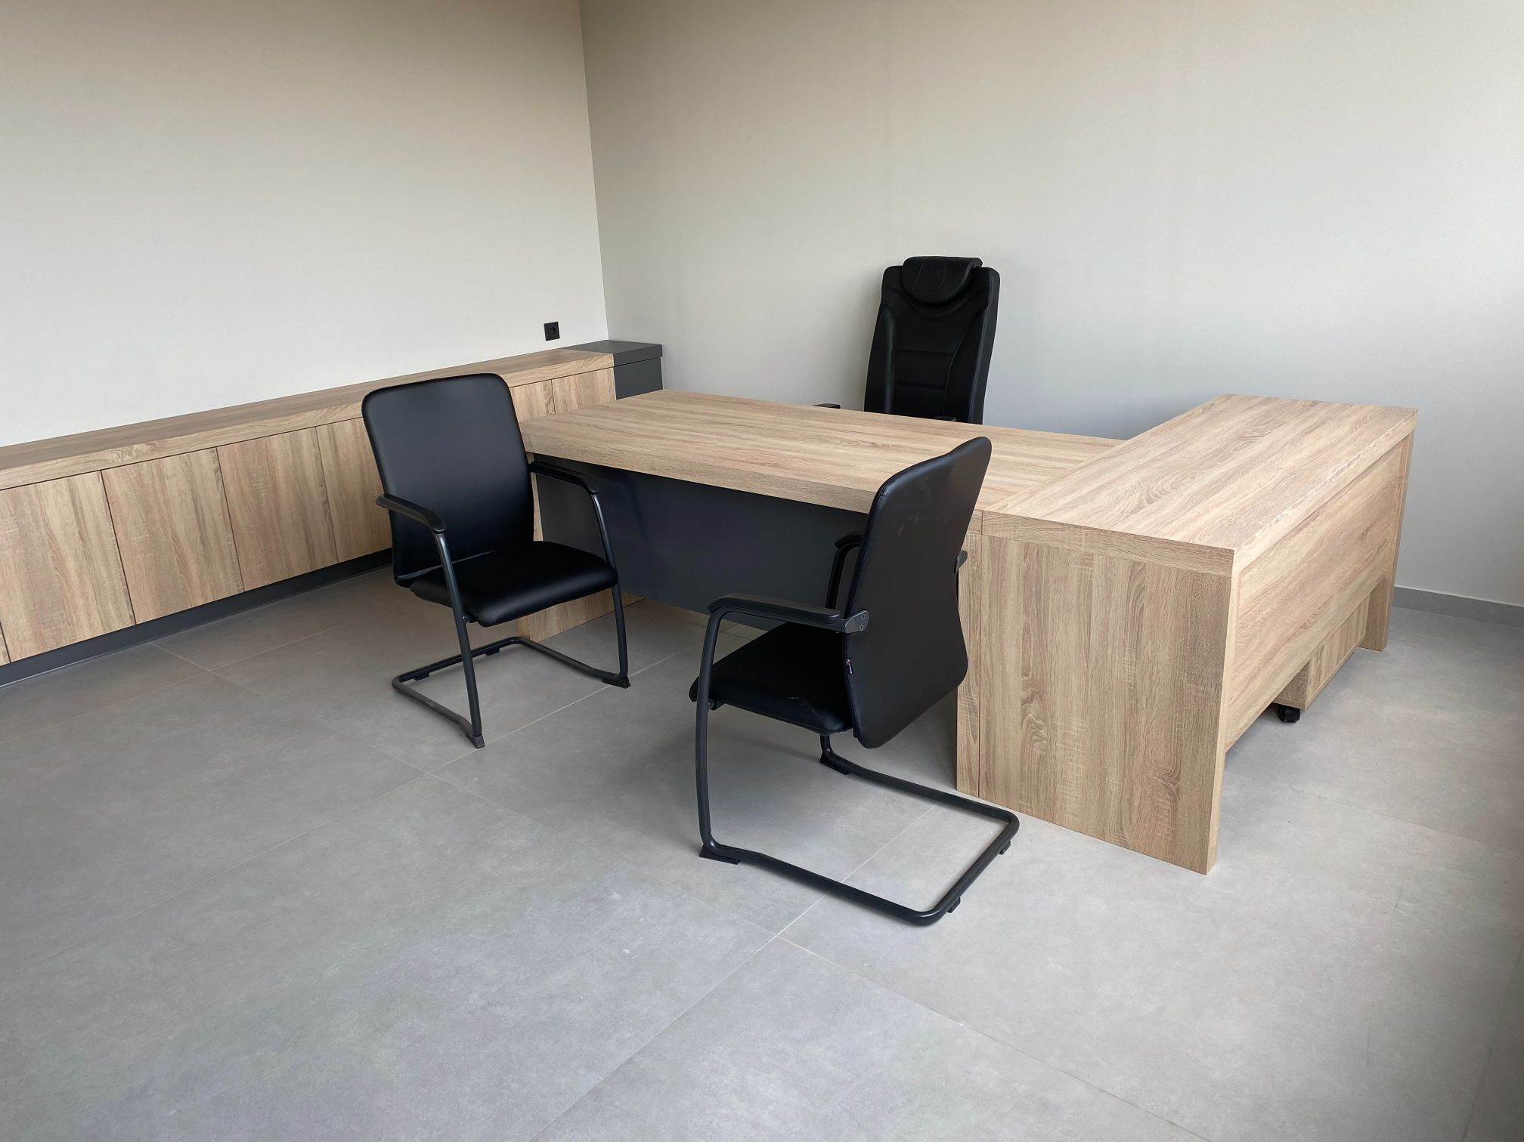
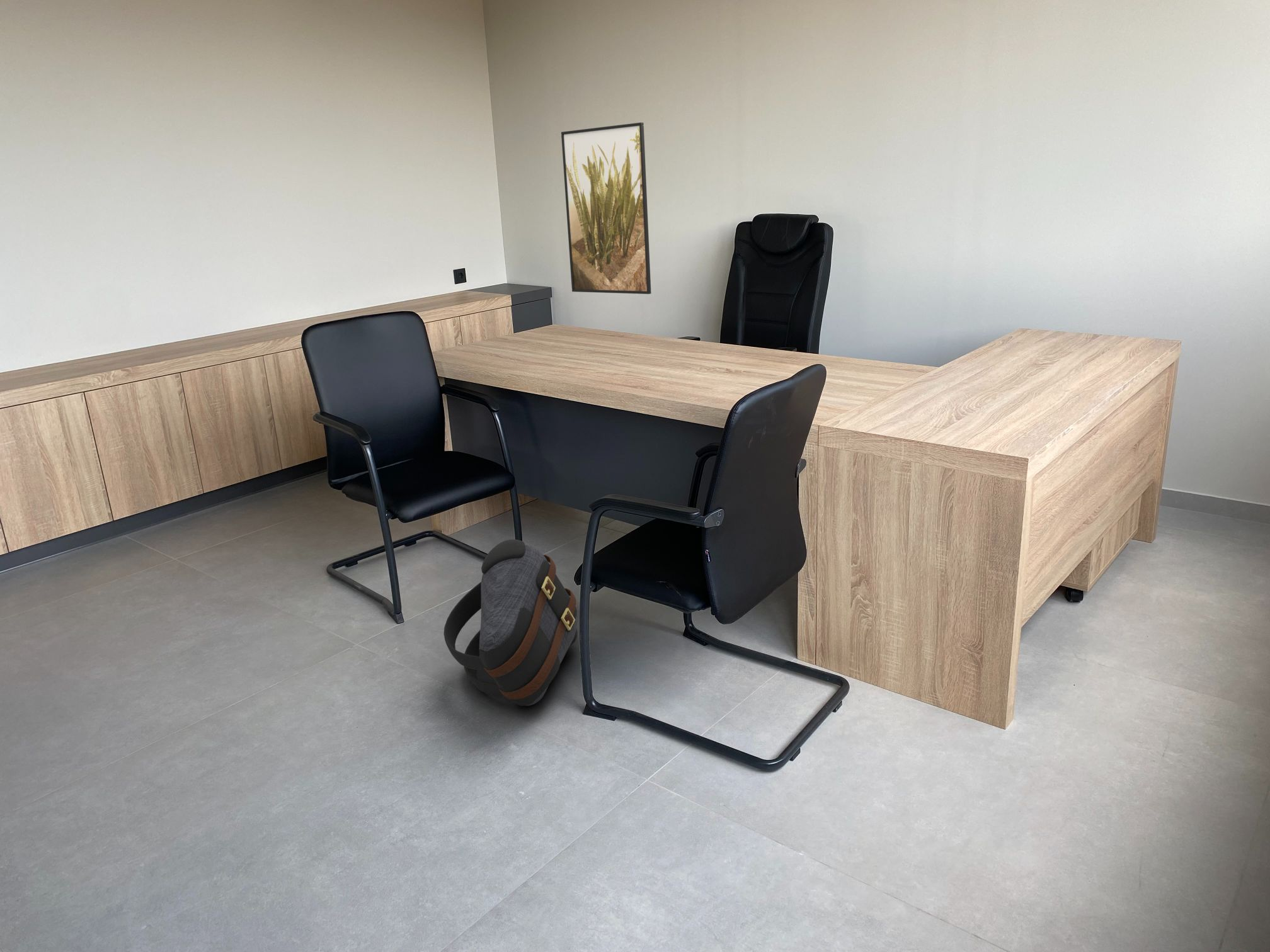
+ backpack [443,539,578,706]
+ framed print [561,122,651,295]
